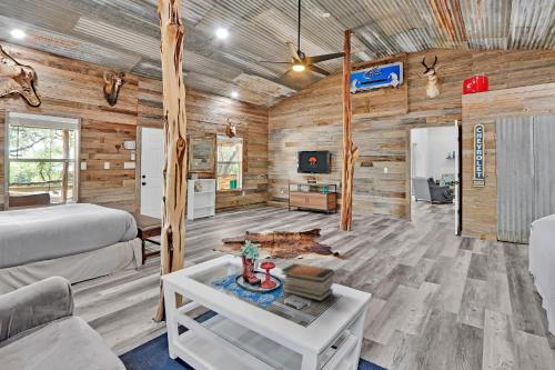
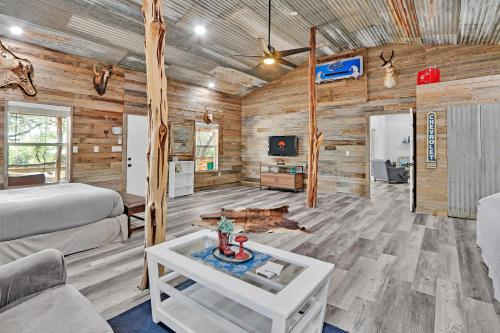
- book stack [280,262,335,302]
